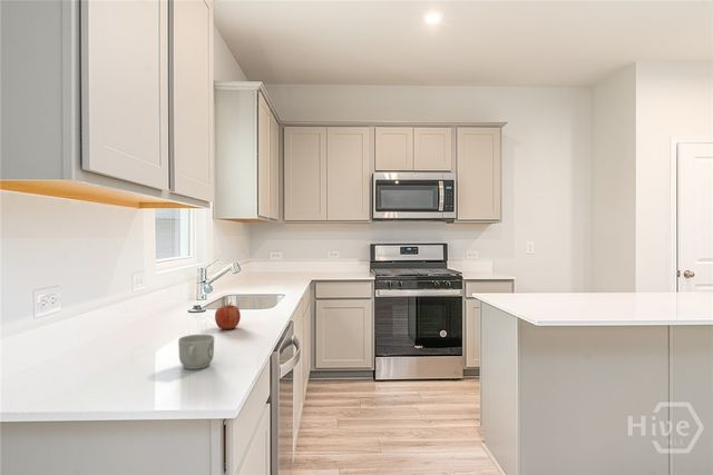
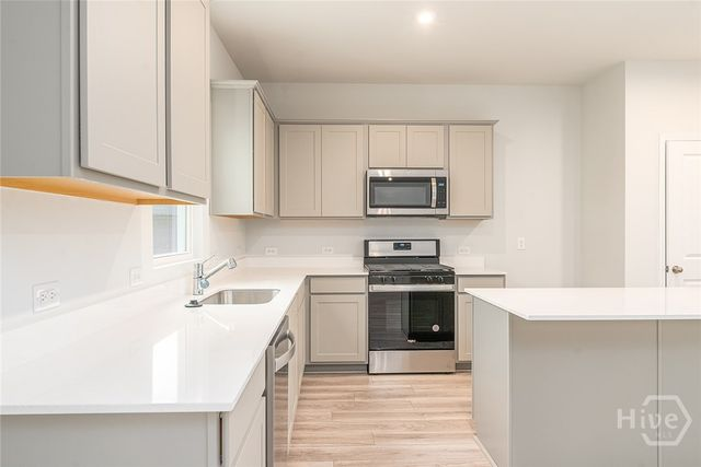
- fruit [214,301,242,330]
- mug [177,334,215,370]
